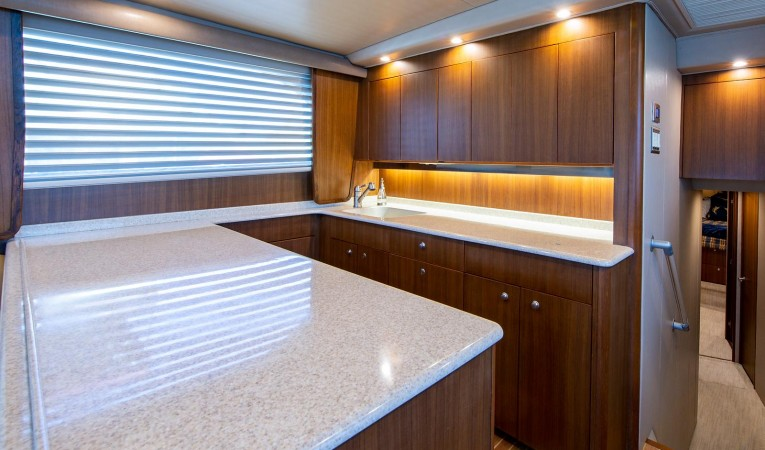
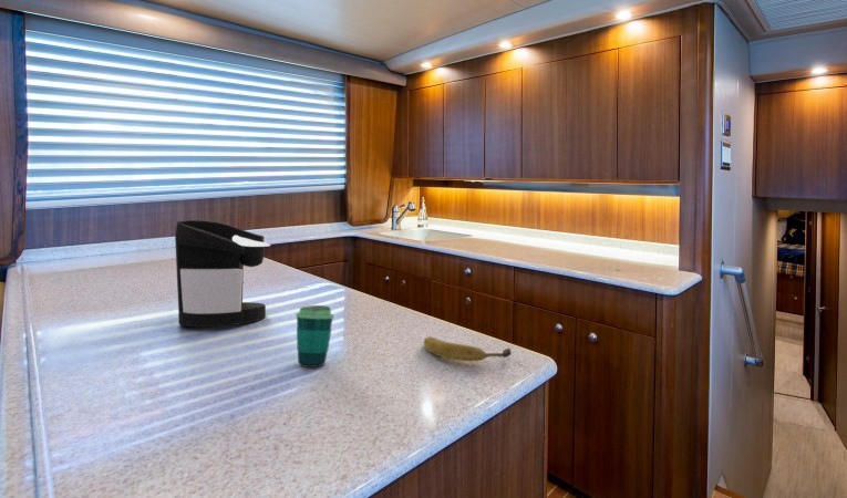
+ coffee maker [174,219,271,328]
+ cup [295,304,335,369]
+ fruit [423,335,513,362]
